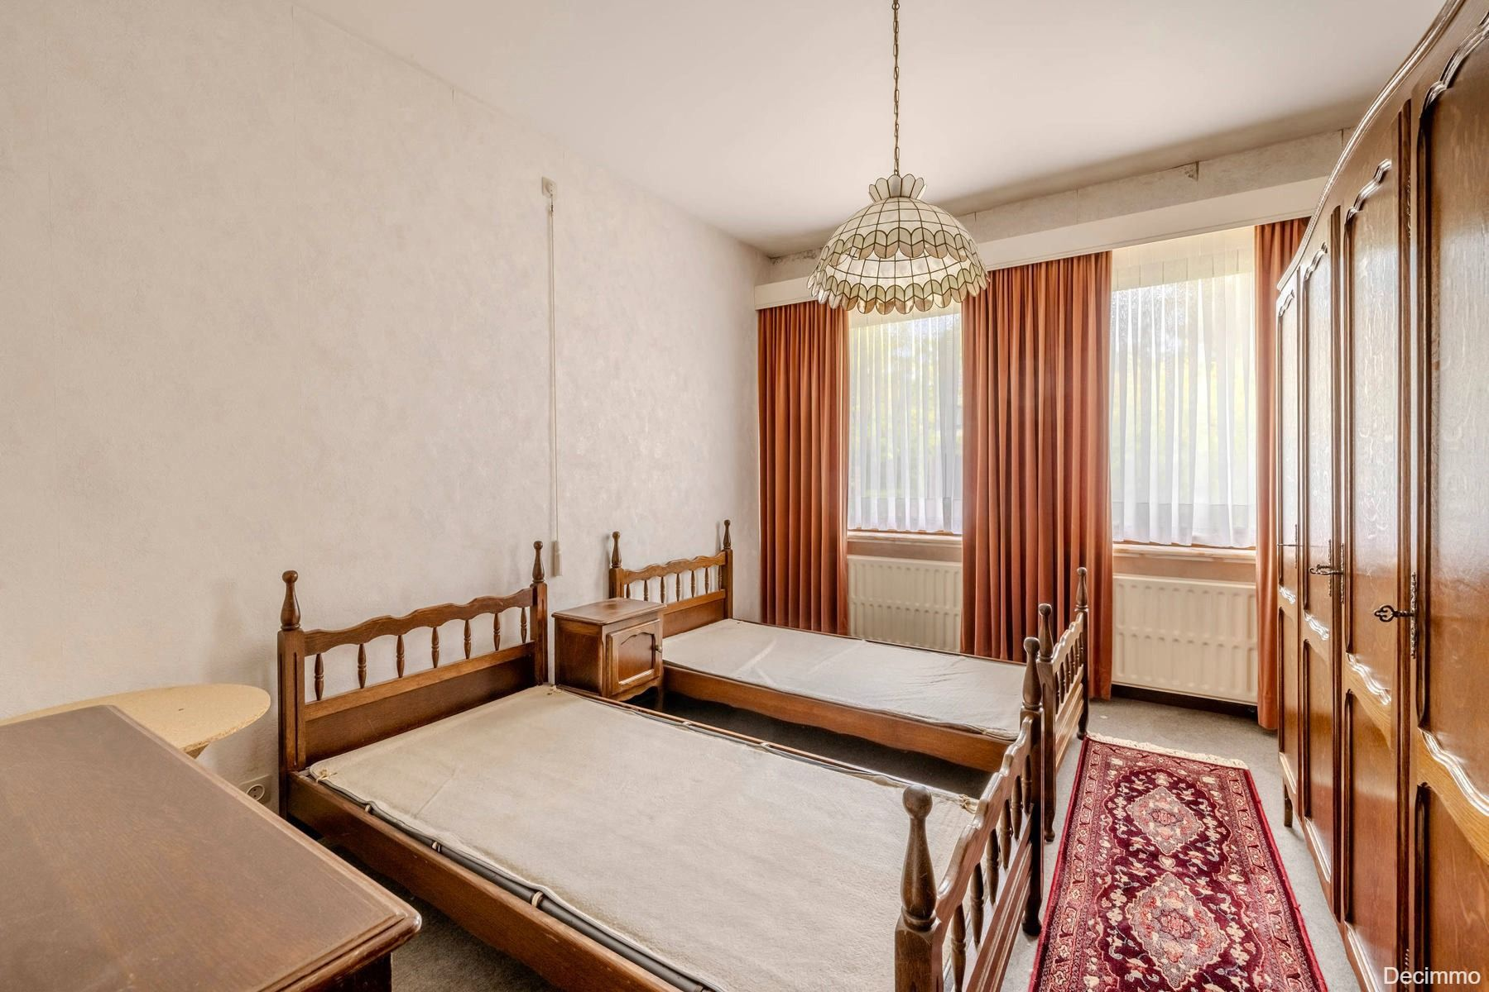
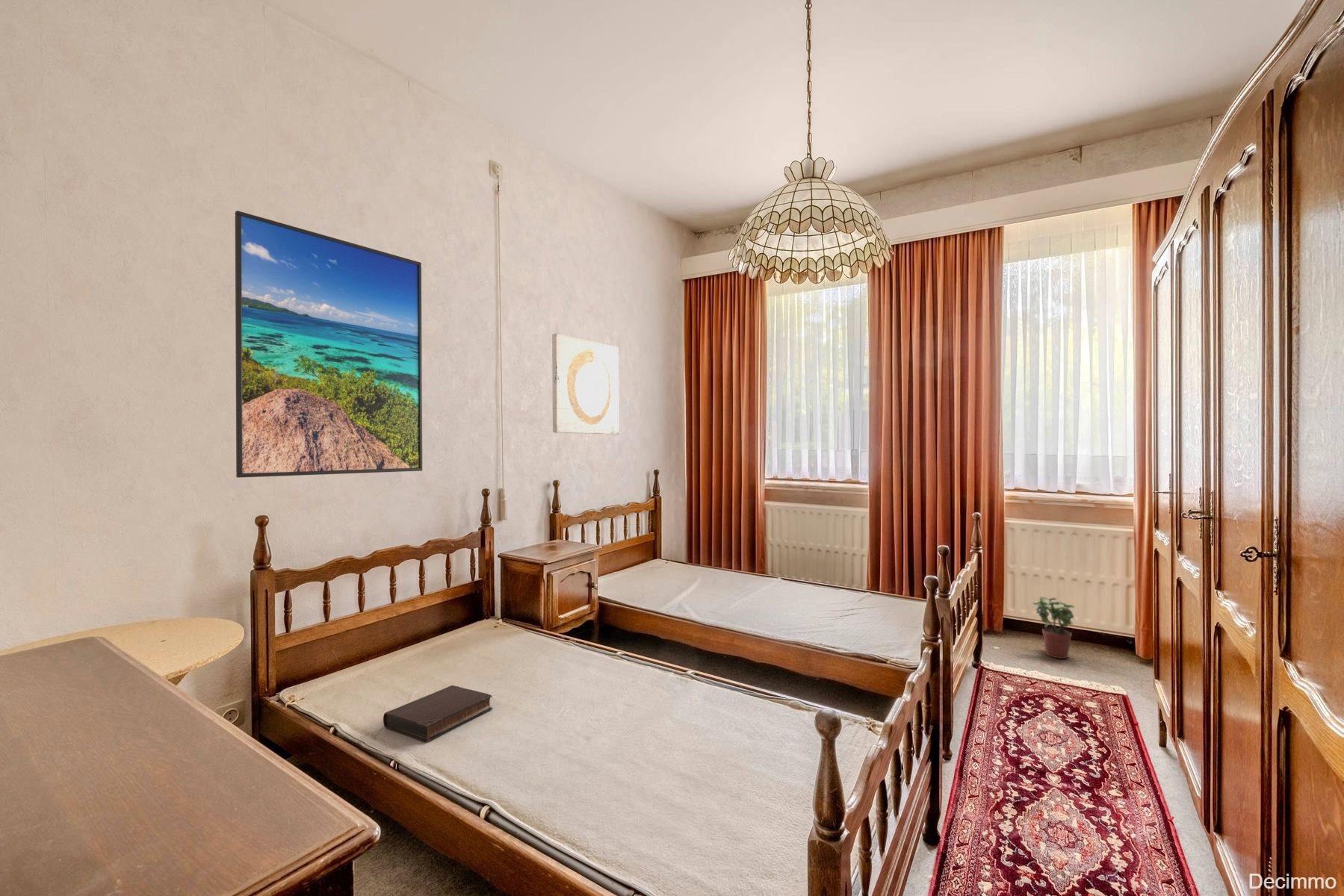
+ wall art [551,333,620,435]
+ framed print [235,210,423,479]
+ book [383,685,493,743]
+ potted plant [1032,596,1077,659]
